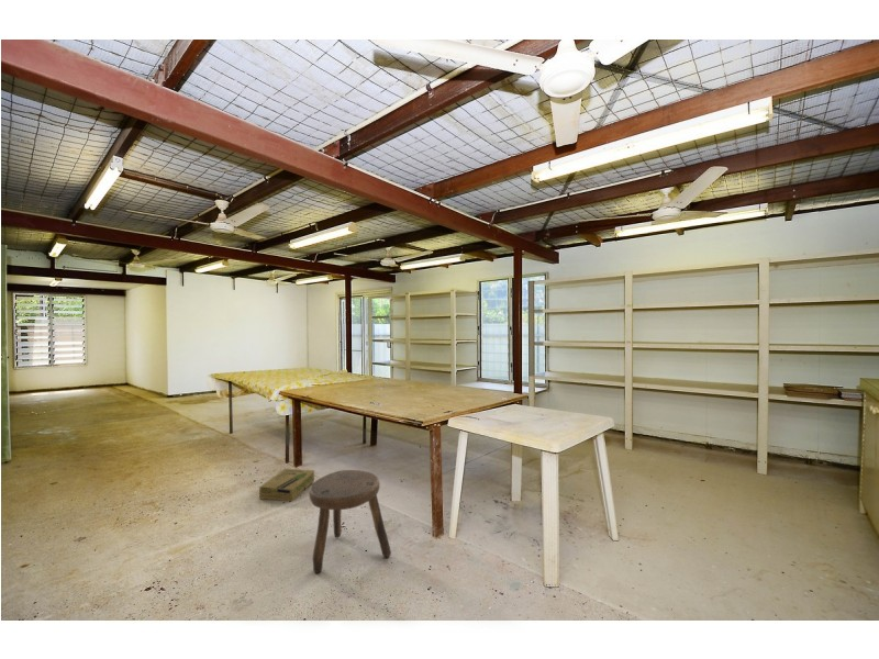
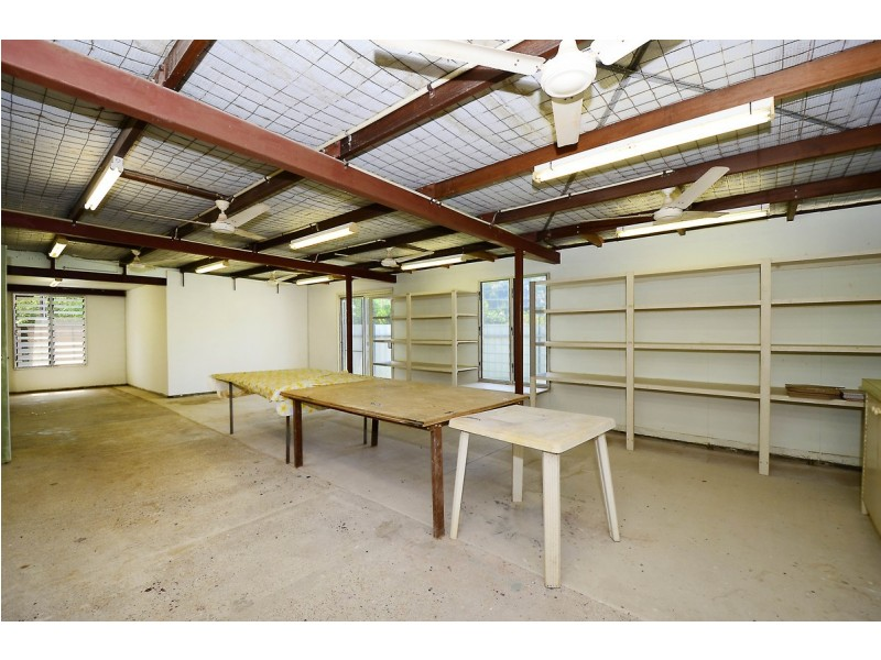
- cardboard box [258,468,315,502]
- stool [308,469,392,574]
